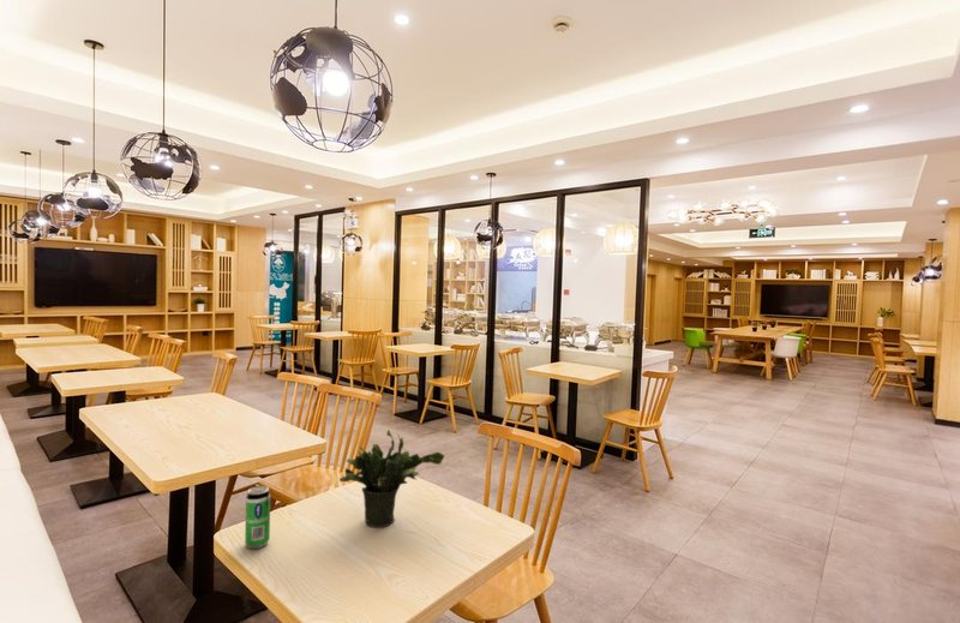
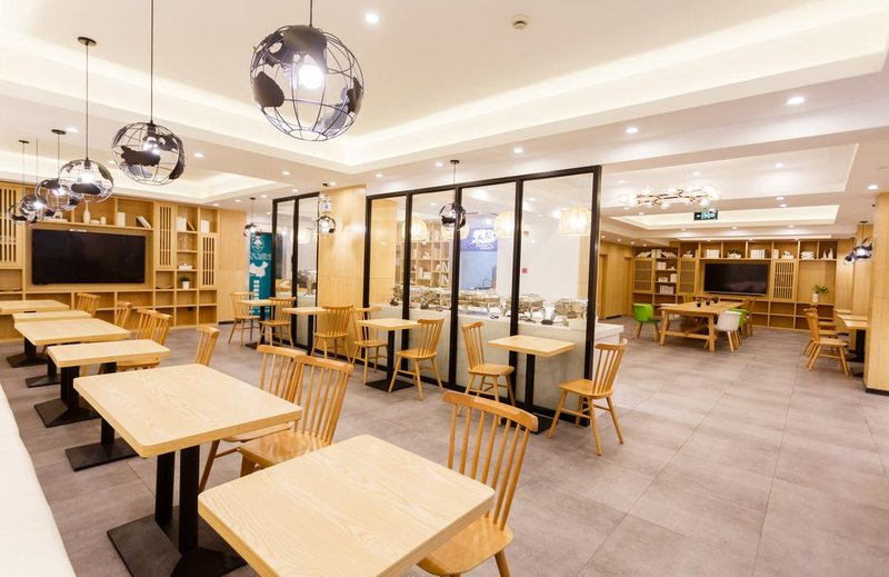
- beverage can [244,485,271,550]
- potted plant [338,429,446,528]
